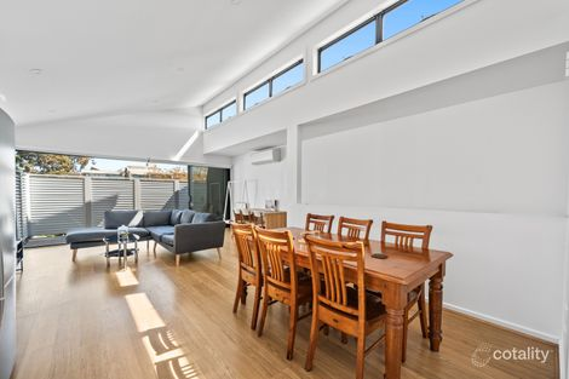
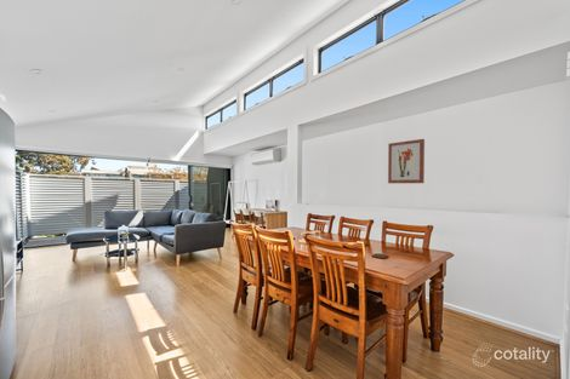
+ wall art [387,138,426,184]
